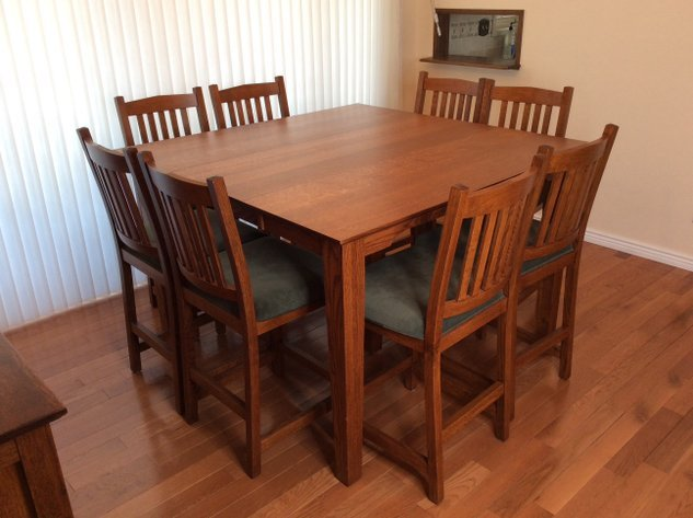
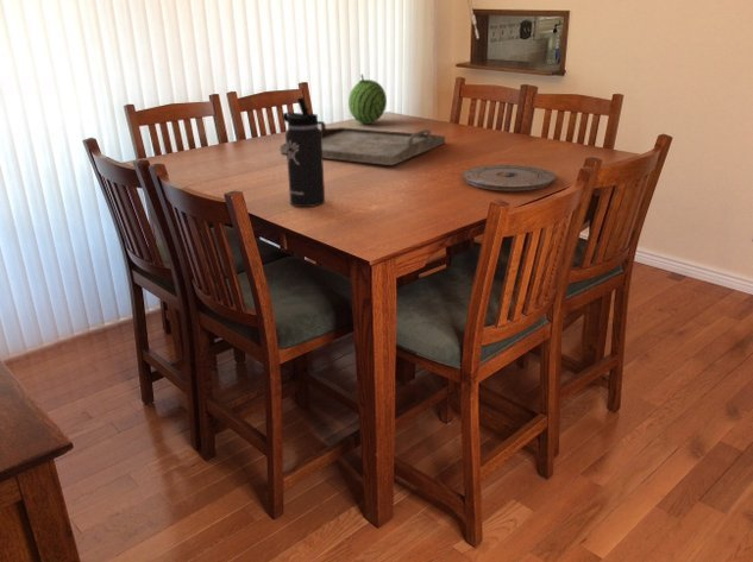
+ thermos bottle [282,96,326,208]
+ serving tray [278,120,446,166]
+ fruit [347,72,388,125]
+ plate [462,164,558,191]
